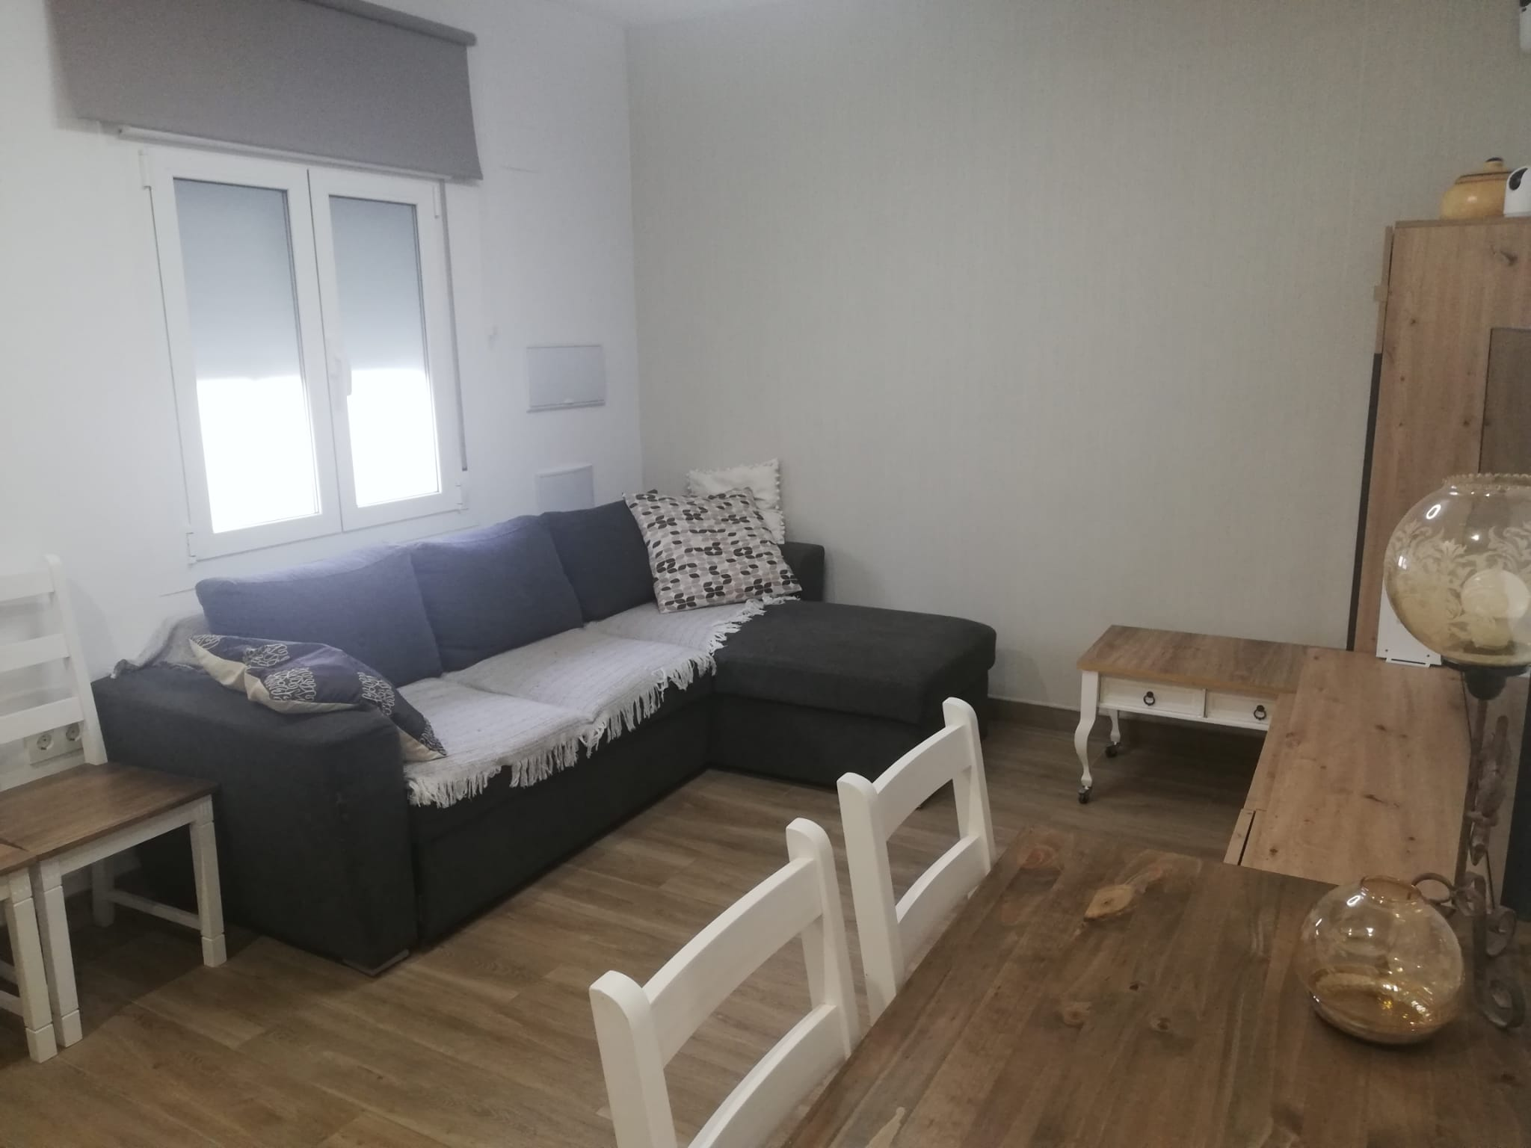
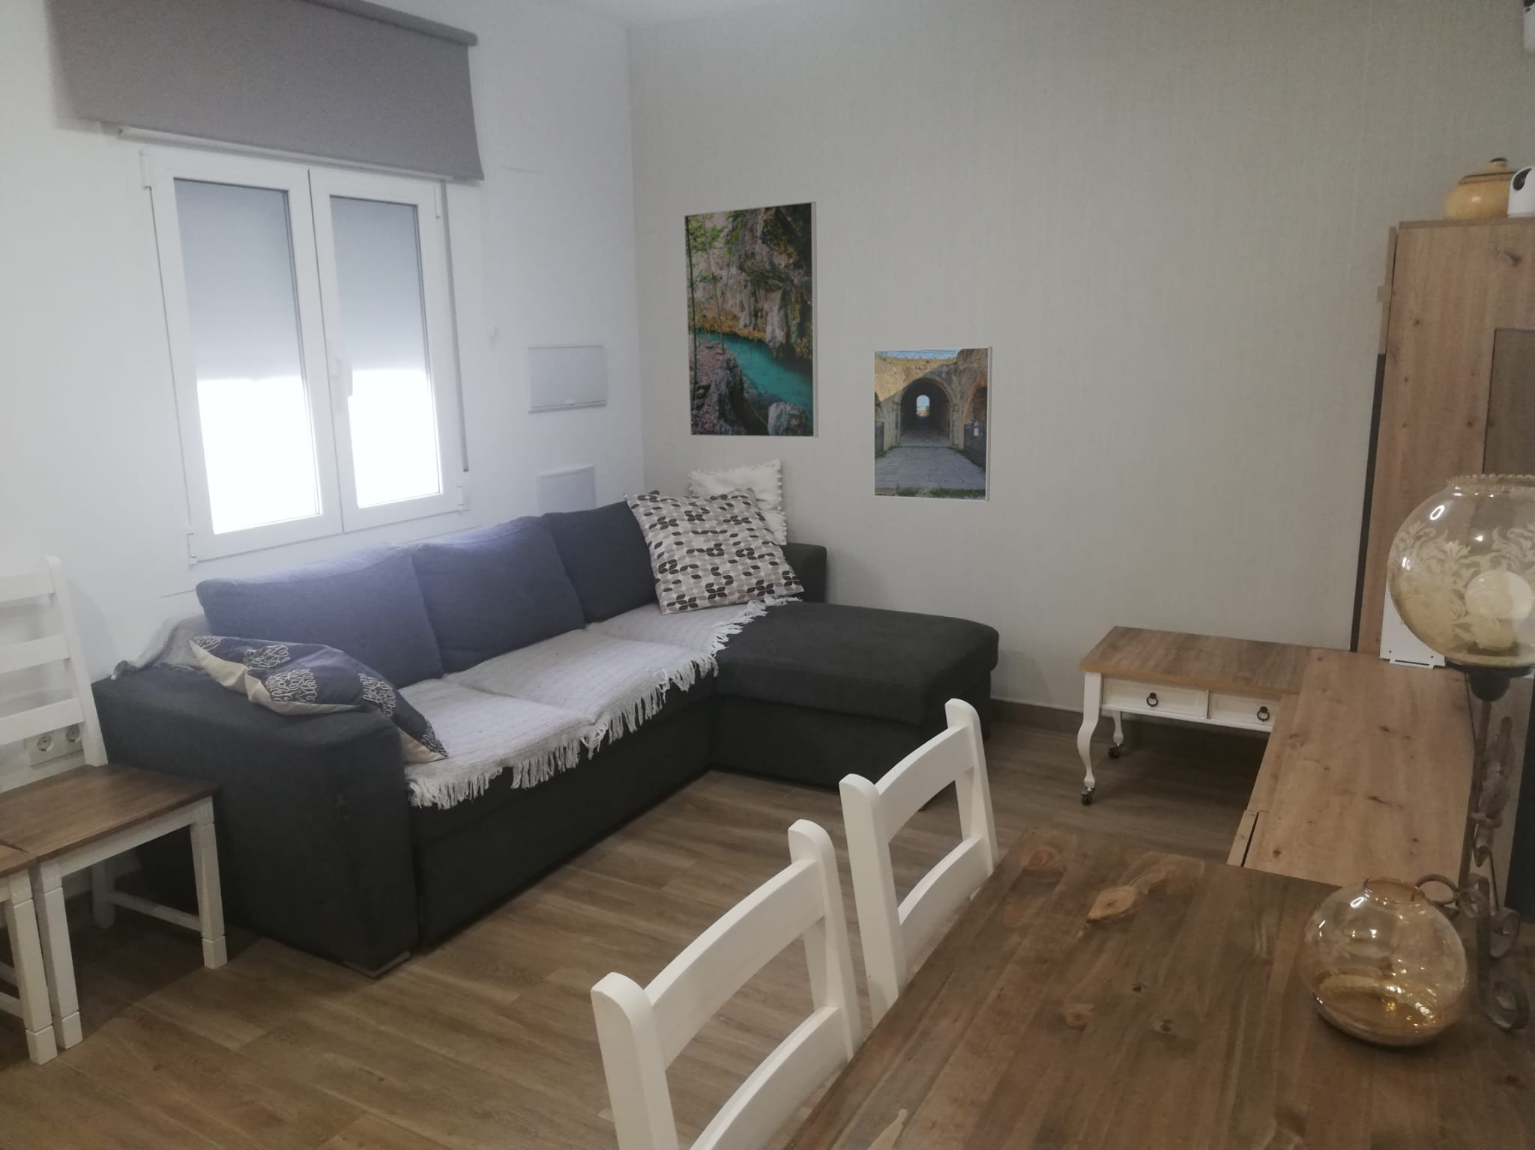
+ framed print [873,345,994,503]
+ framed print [684,201,819,438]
